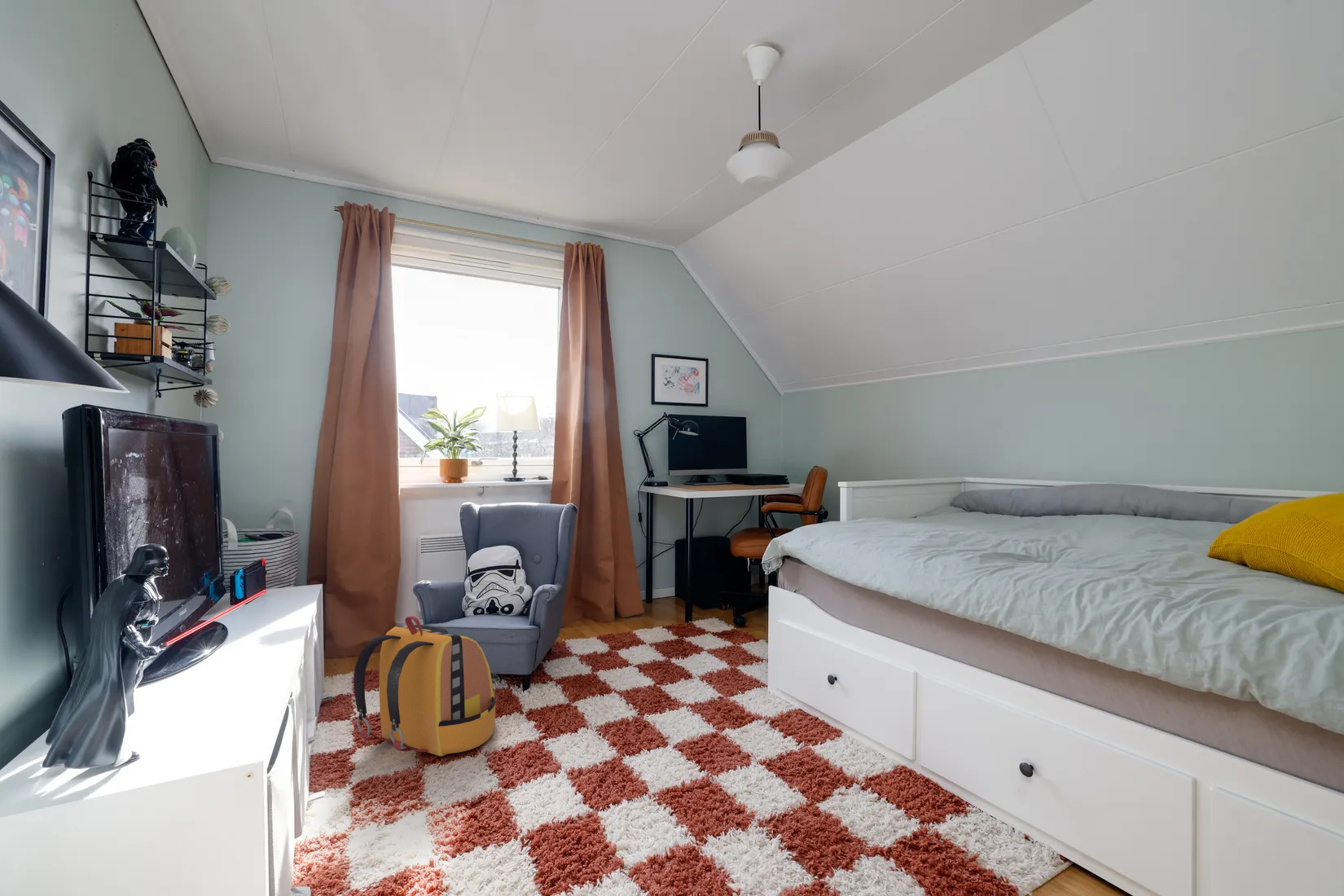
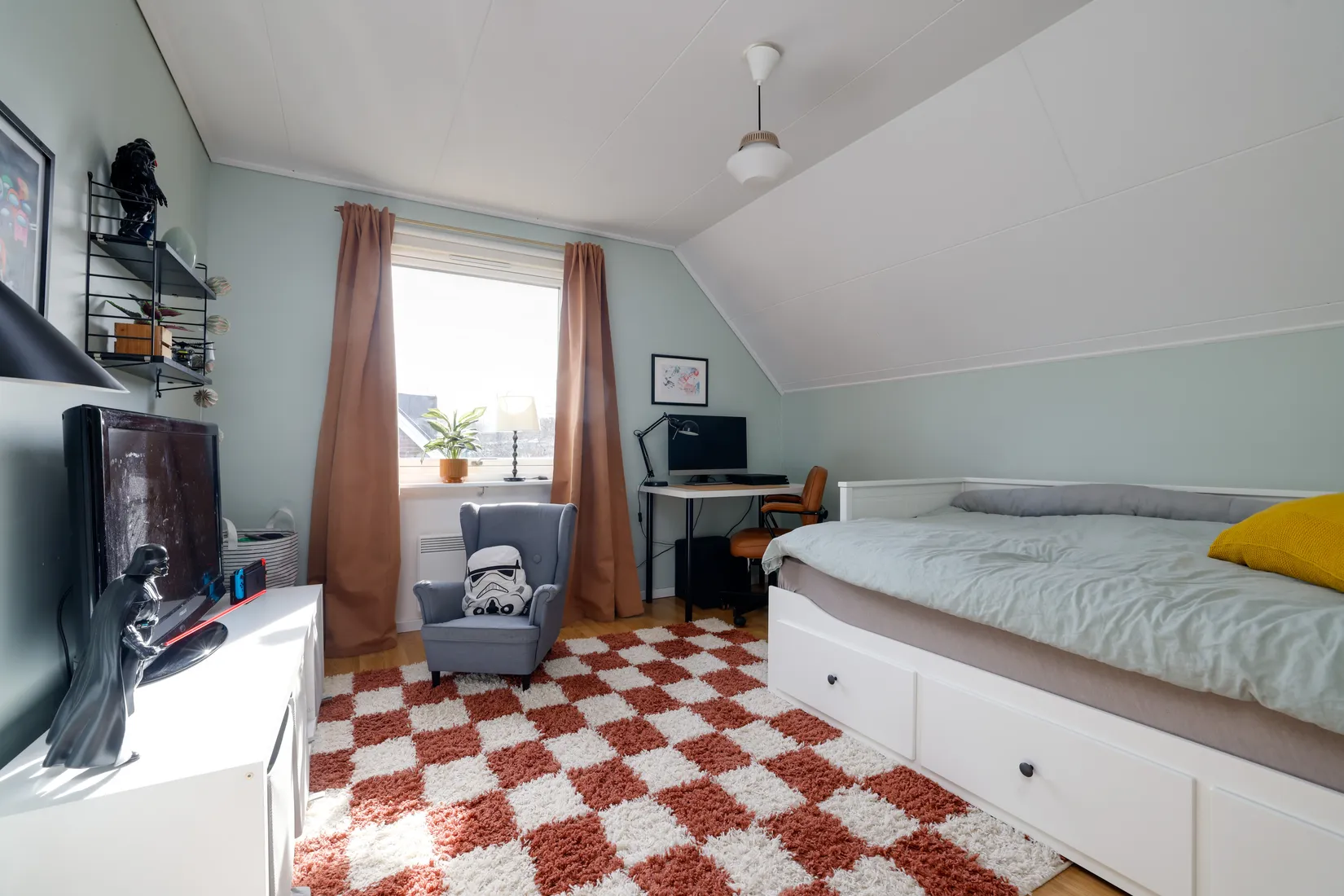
- backpack [353,615,498,757]
